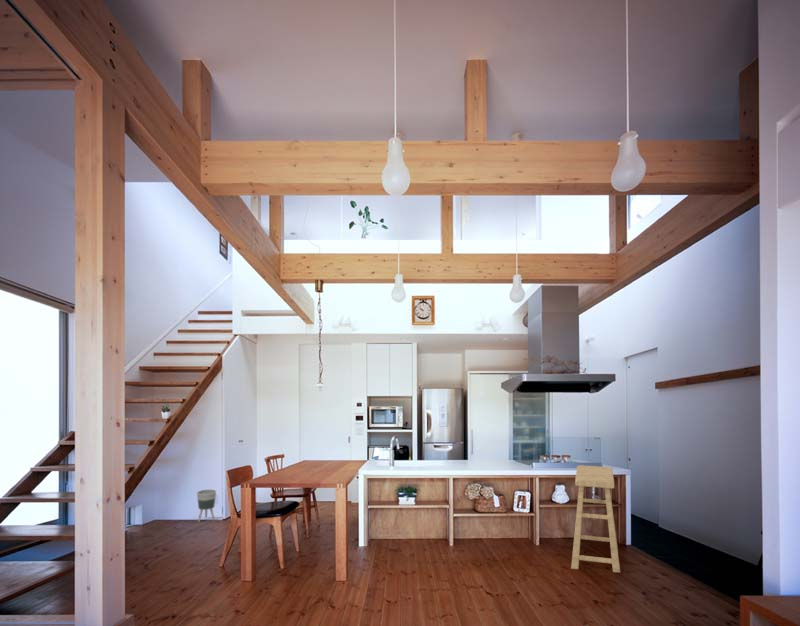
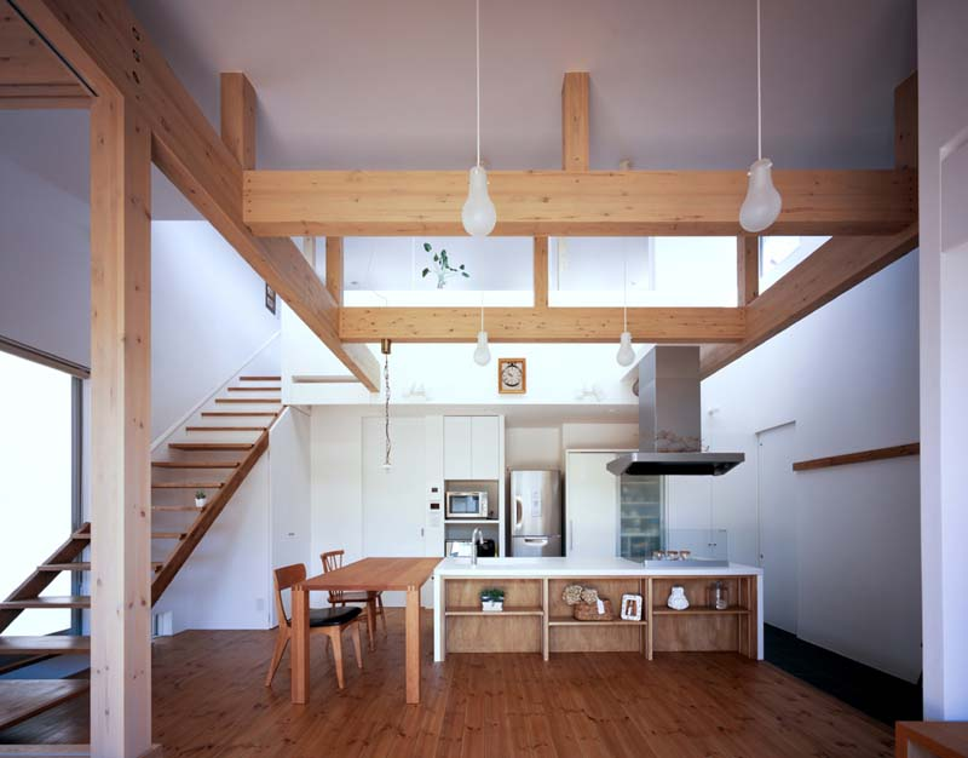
- stool [570,464,621,573]
- planter [196,489,217,523]
